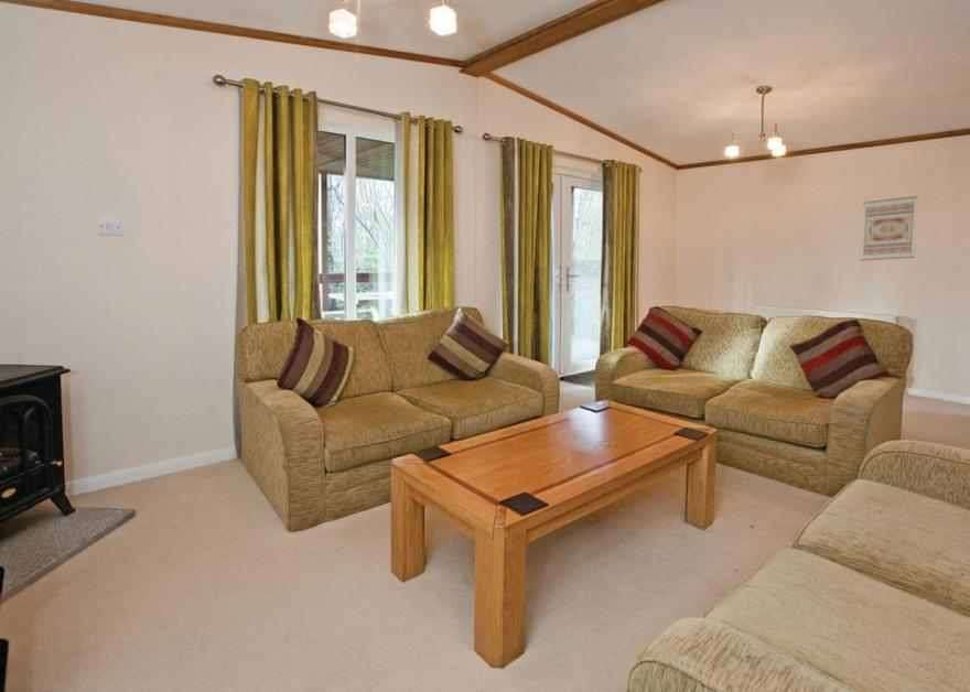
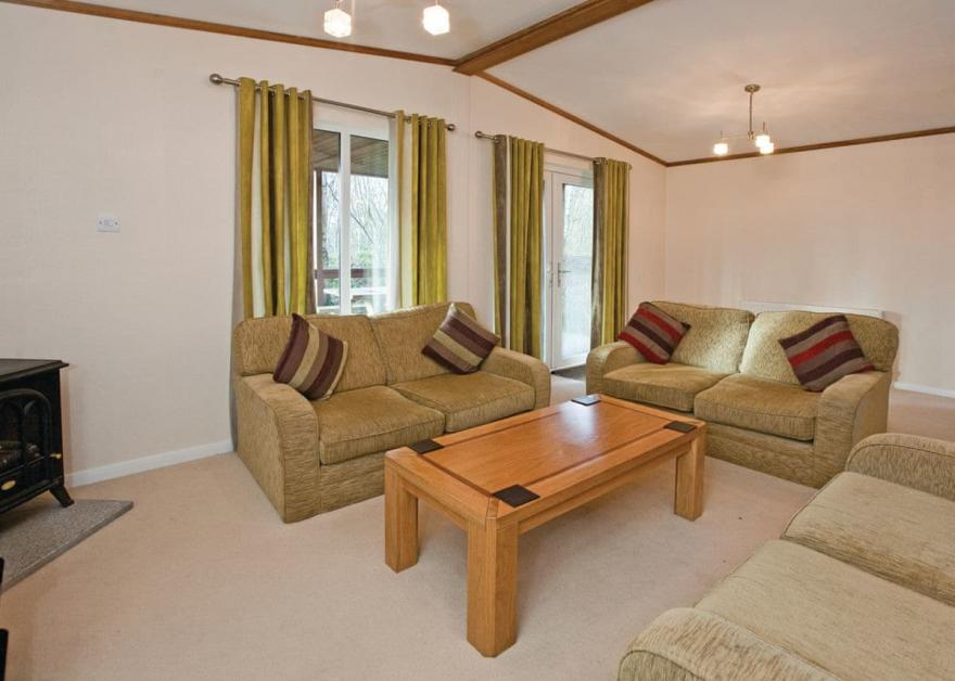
- wall art [860,195,918,262]
